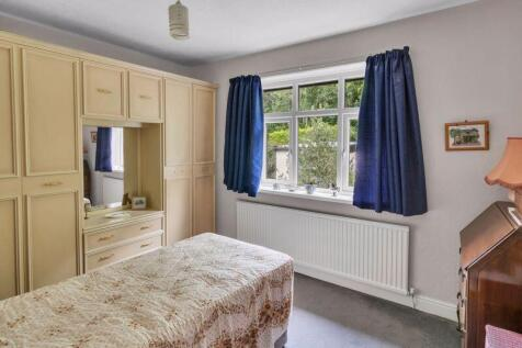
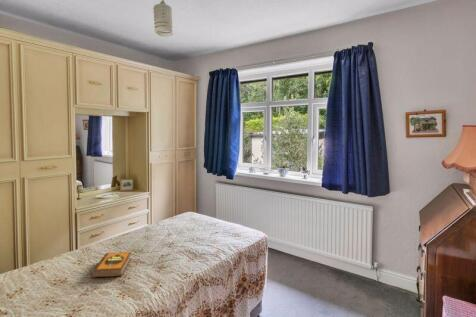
+ hardback book [90,251,132,279]
